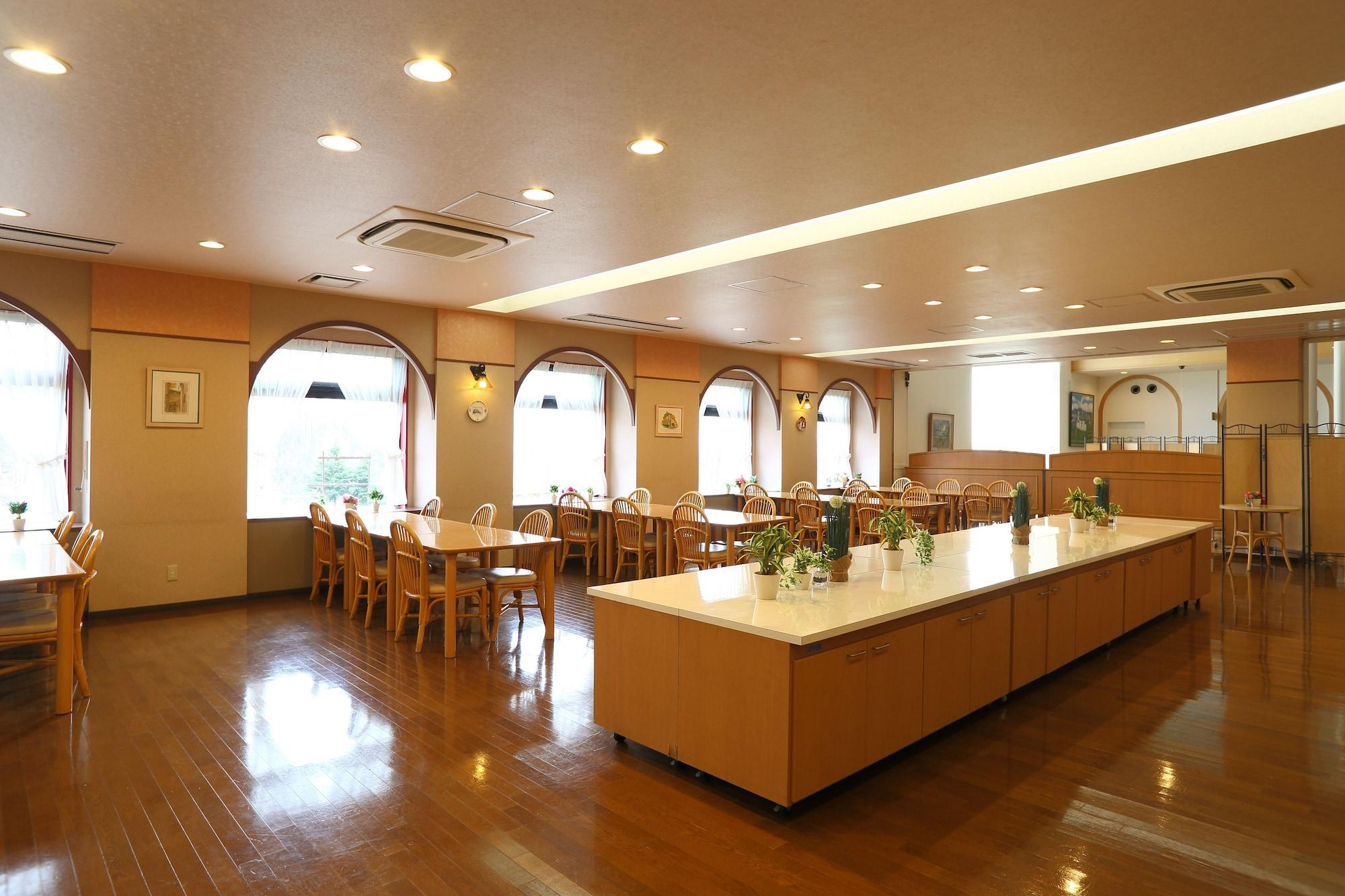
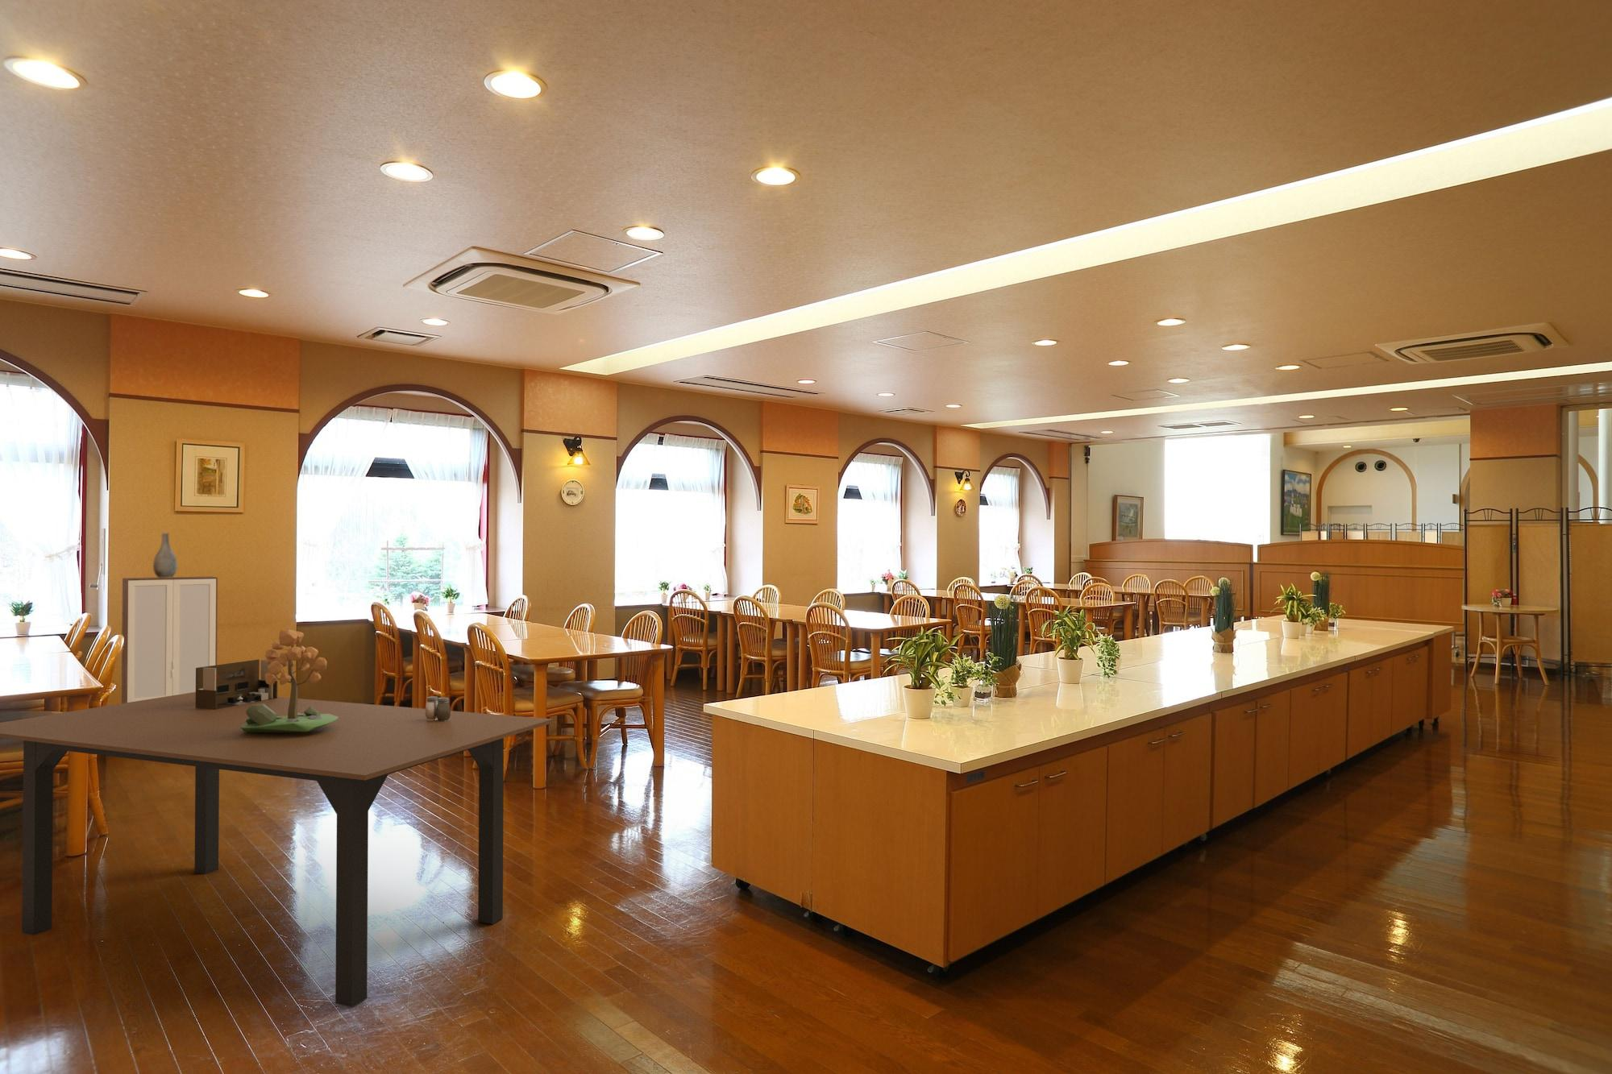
+ small tree [240,628,338,734]
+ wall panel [195,658,278,710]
+ salt and pepper shaker [424,695,452,722]
+ cabinet [121,575,218,704]
+ vase [152,532,179,578]
+ dining table [0,692,554,1008]
